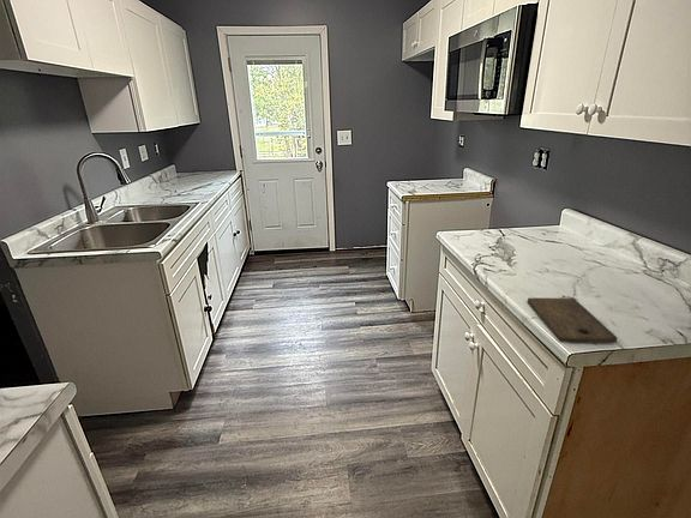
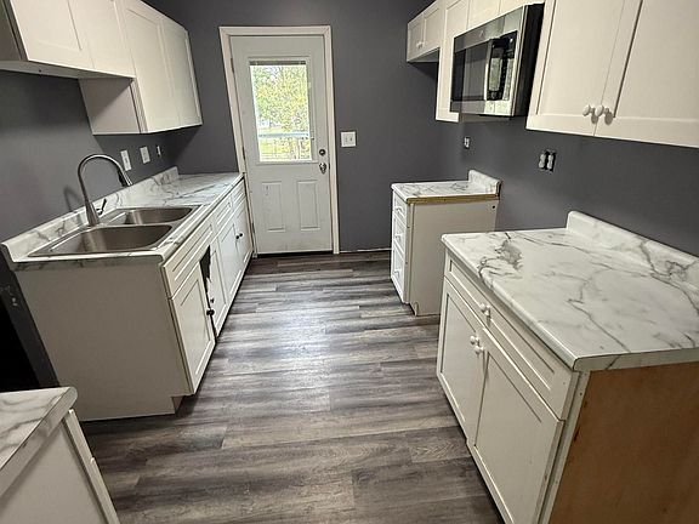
- cutting board [527,297,618,344]
